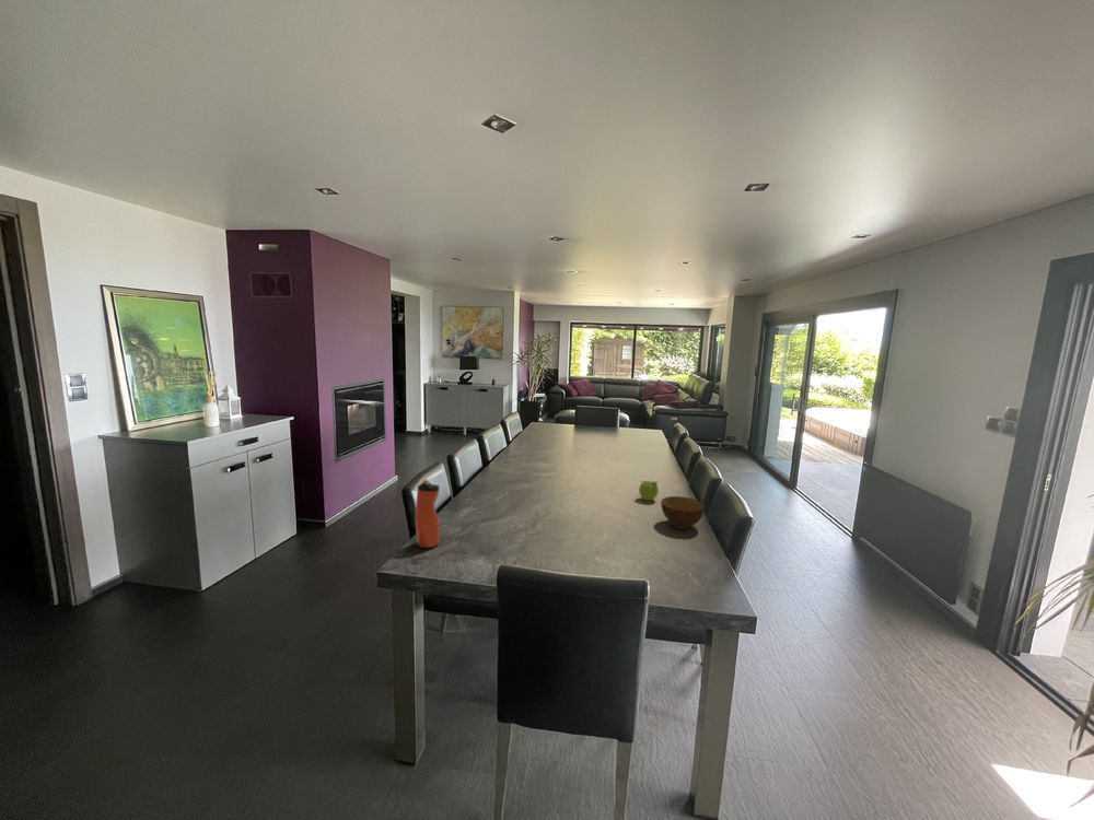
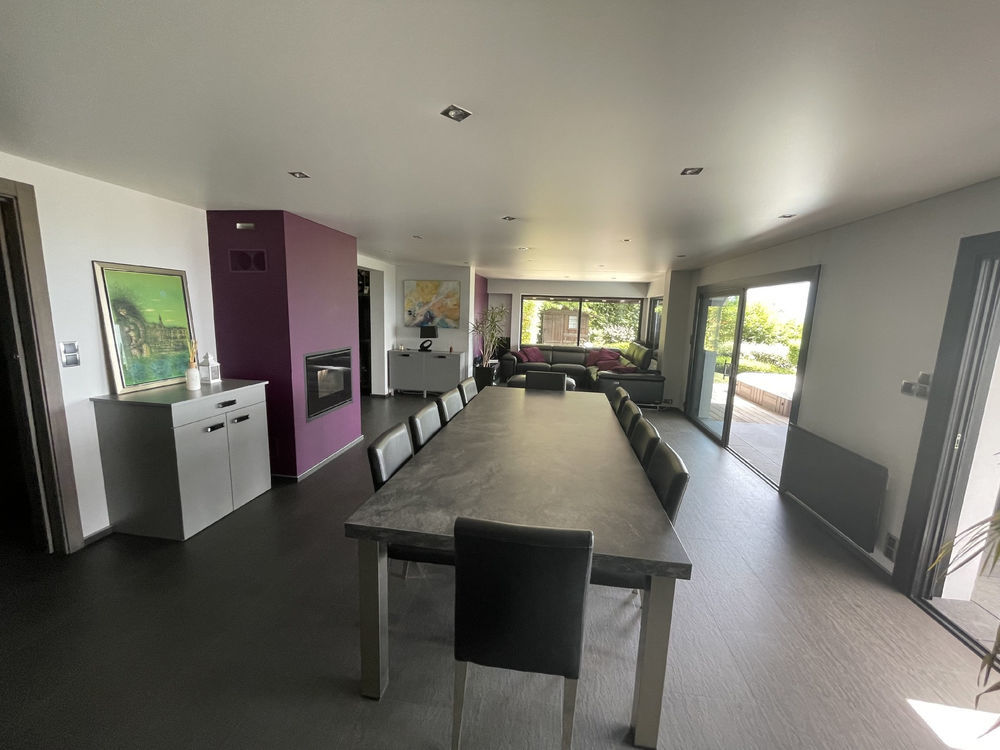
- bowl [660,495,706,530]
- fruit [638,479,660,502]
- water bottle [415,479,442,549]
